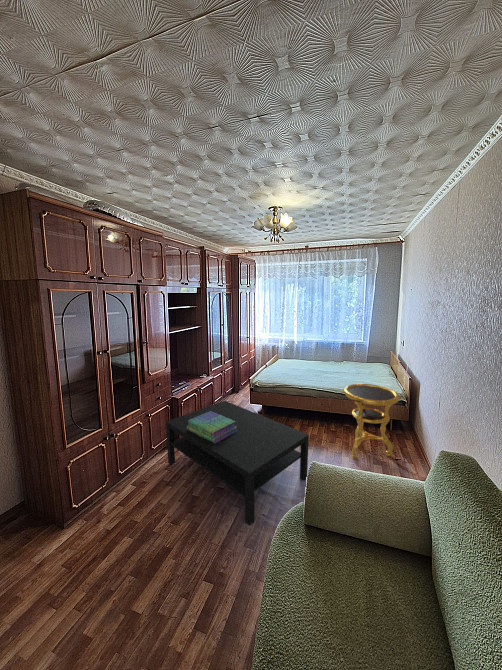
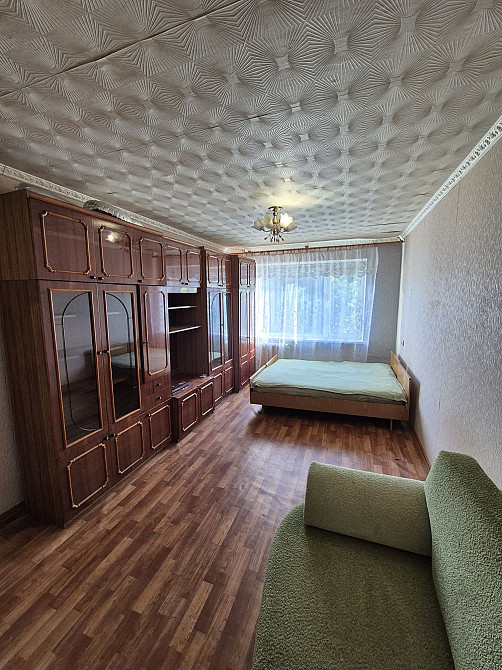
- stack of books [187,411,237,444]
- side table [343,383,401,460]
- coffee table [165,400,310,527]
